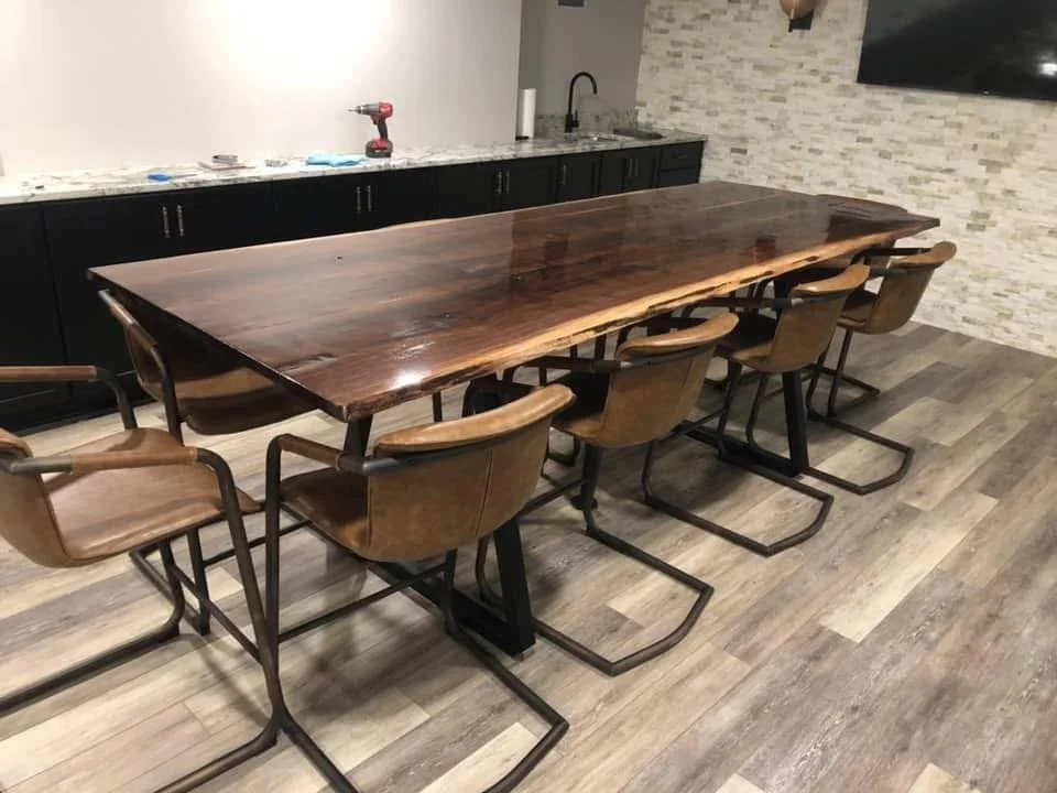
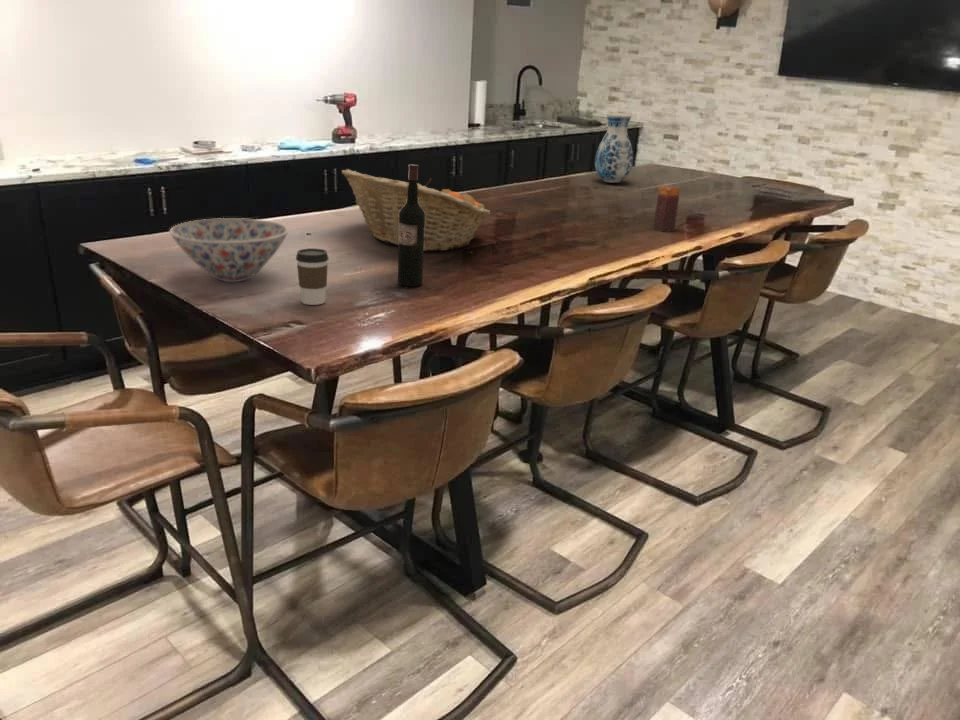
+ bowl [169,217,289,283]
+ wine bottle [397,163,425,287]
+ fruit basket [341,168,492,252]
+ vase [594,112,634,184]
+ candle [653,185,681,233]
+ coffee cup [295,247,329,306]
